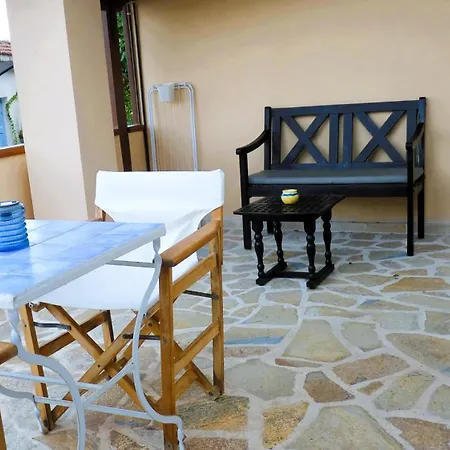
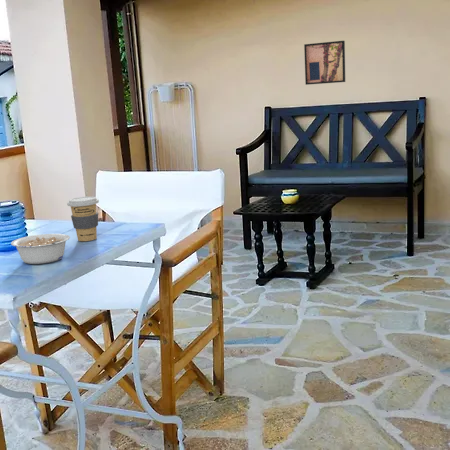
+ coffee cup [66,196,100,242]
+ legume [10,233,71,265]
+ wall art [303,40,346,86]
